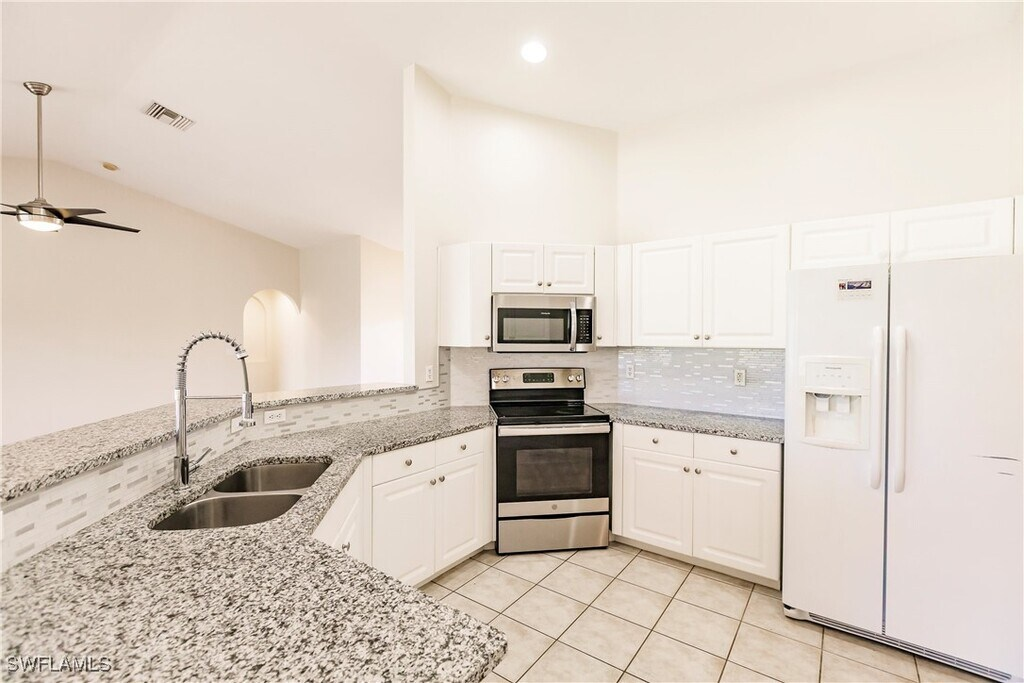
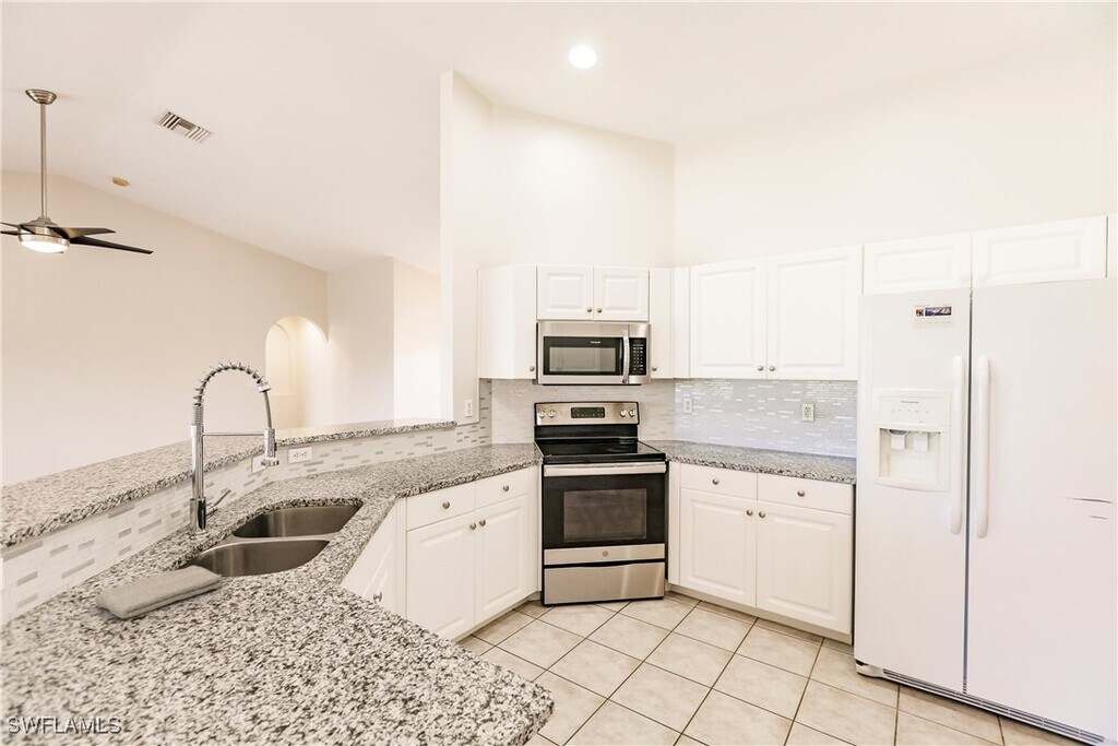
+ washcloth [94,565,223,619]
